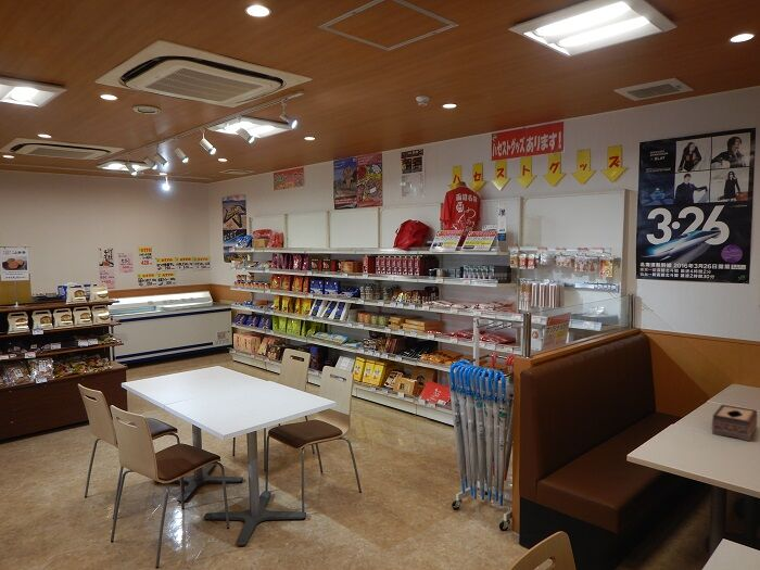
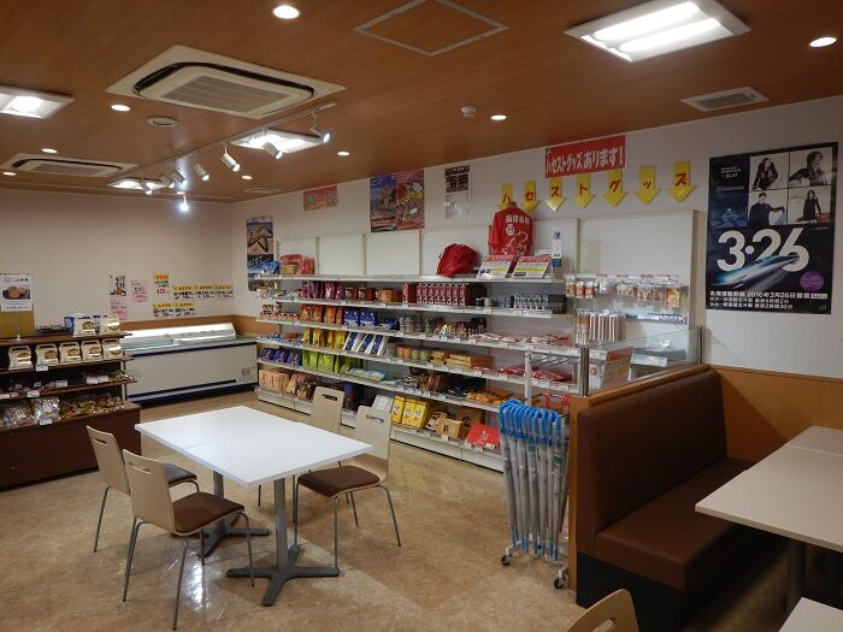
- tissue box [711,404,759,442]
